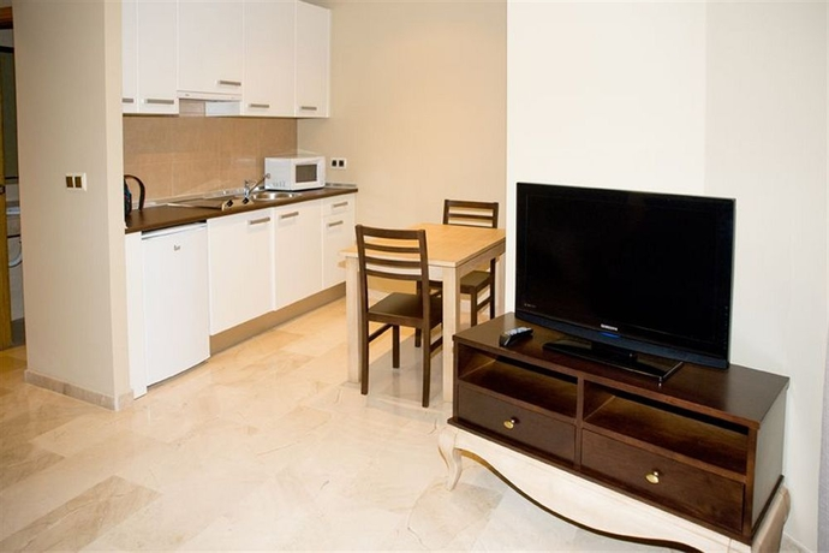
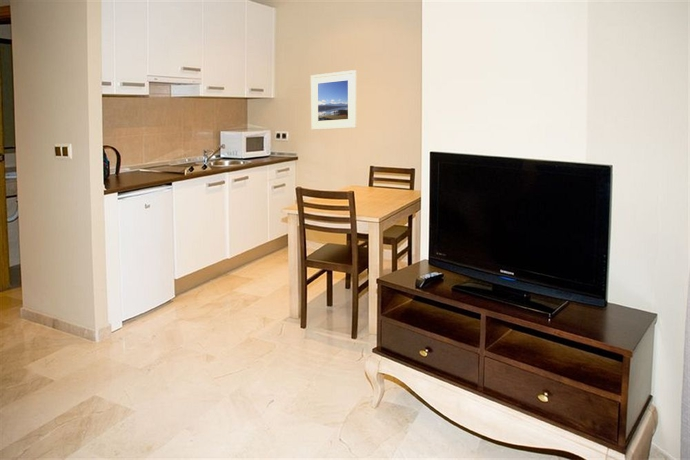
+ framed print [310,69,357,131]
